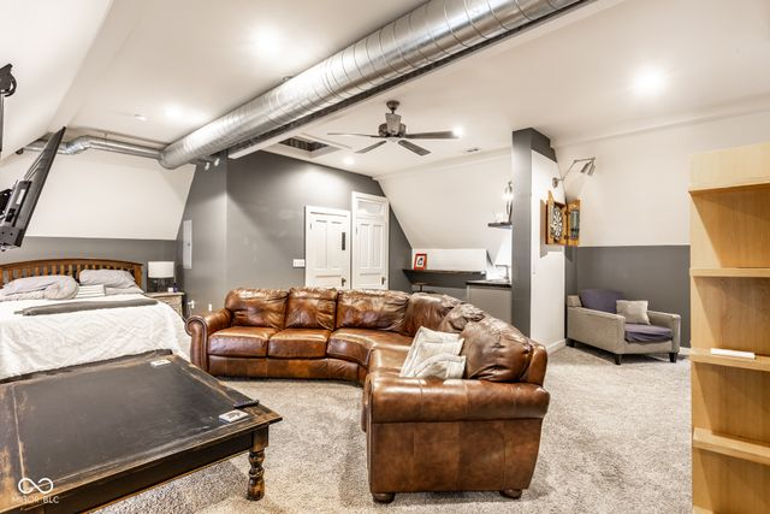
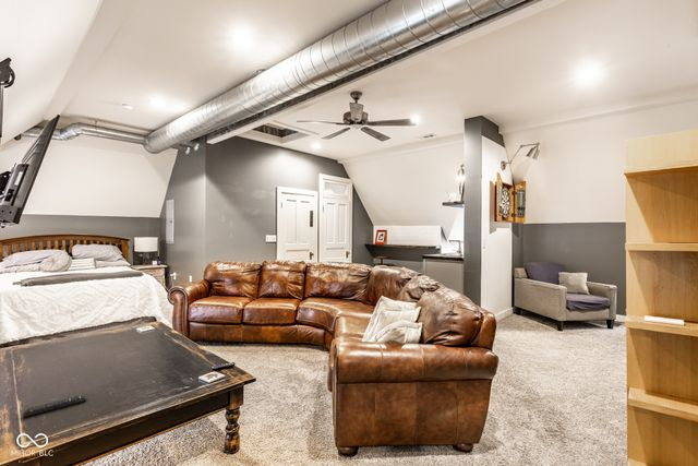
+ remote control [22,394,87,419]
